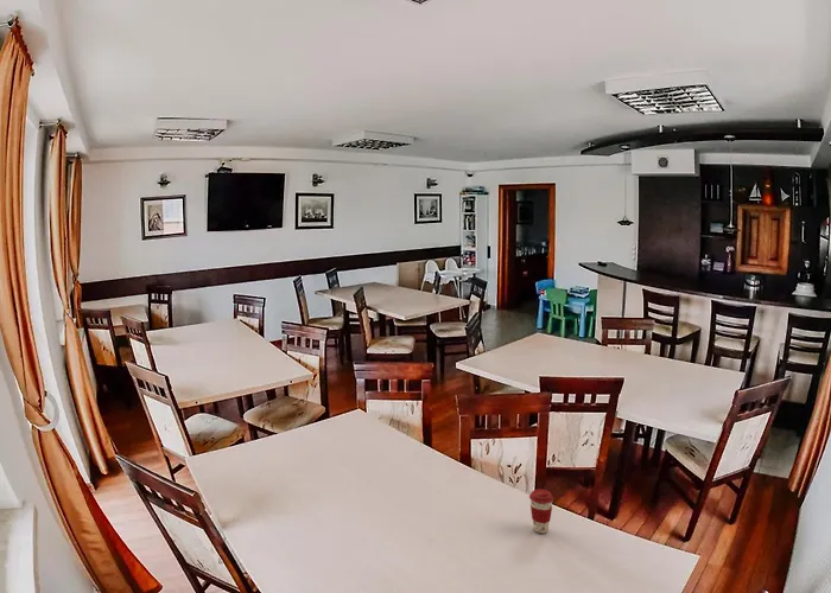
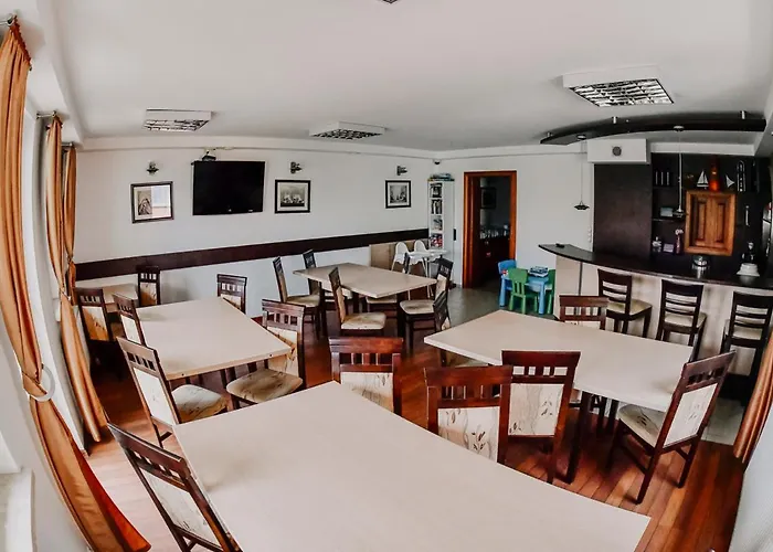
- coffee cup [528,489,554,534]
